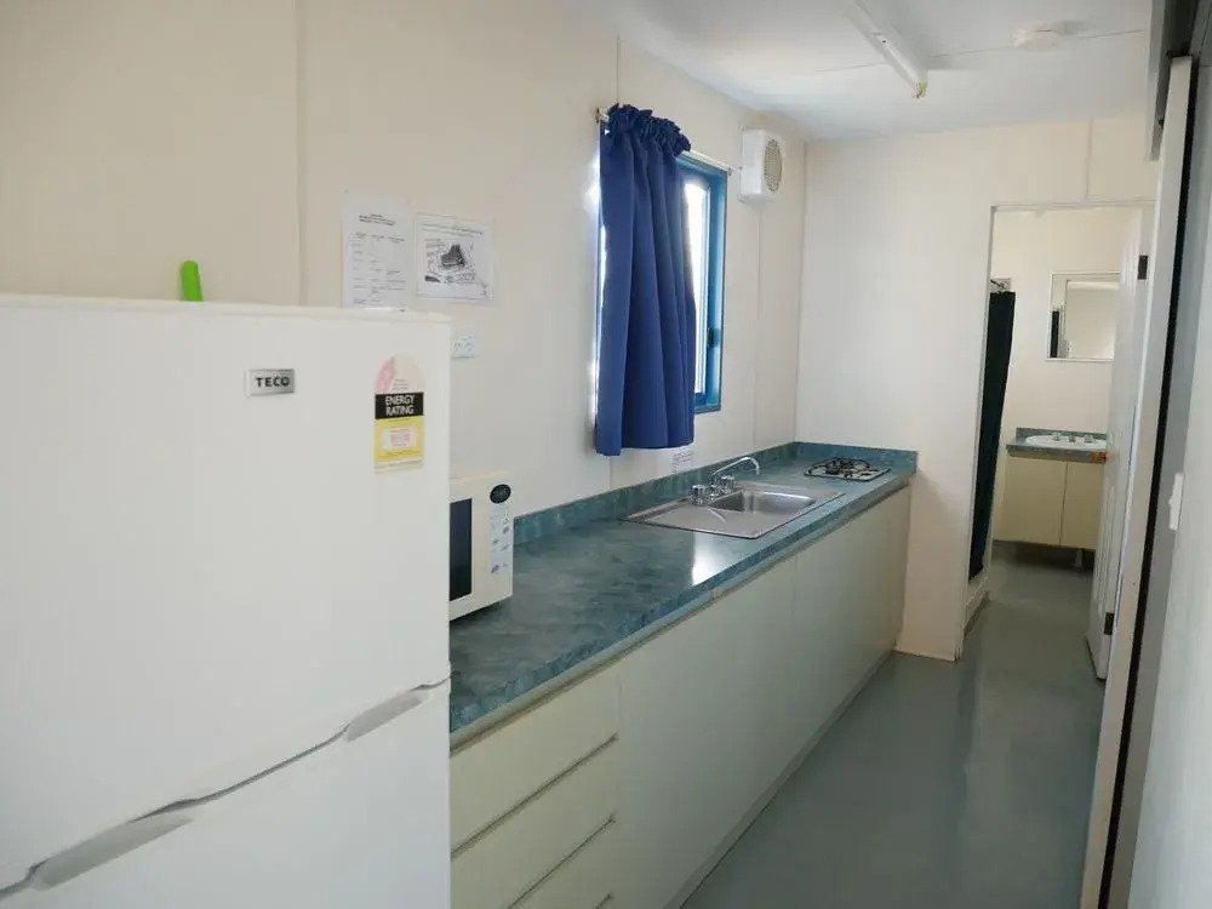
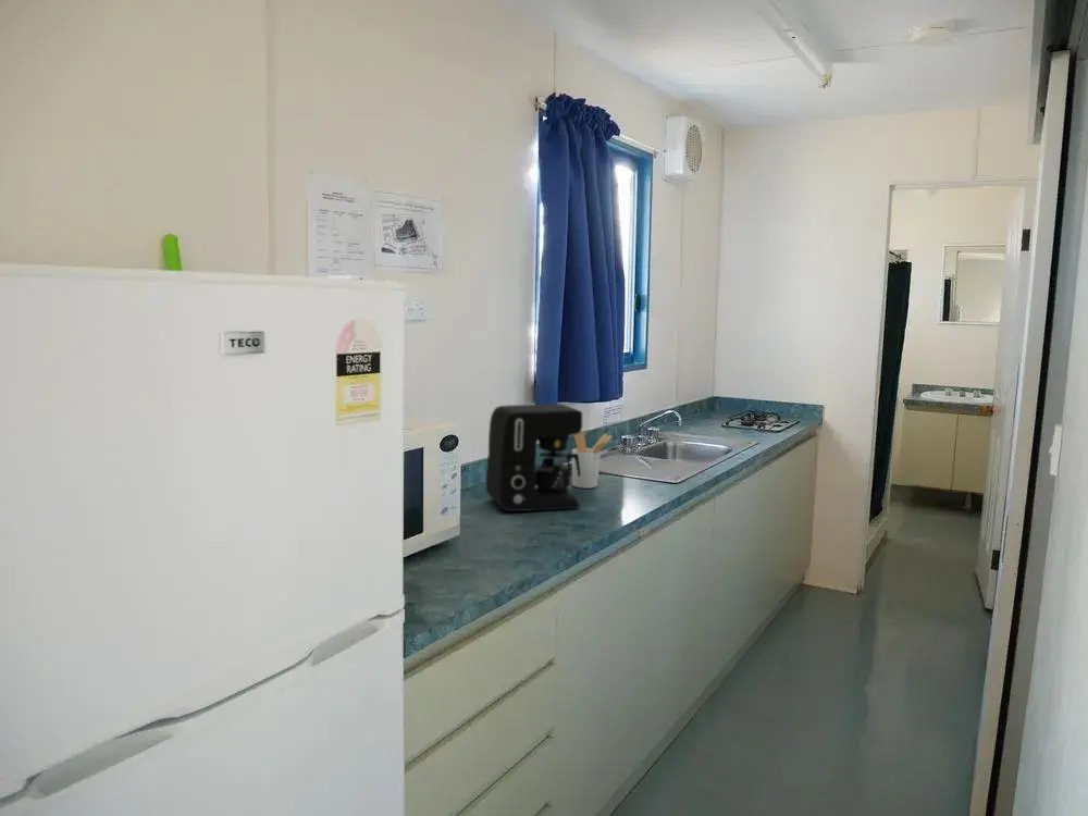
+ utensil holder [571,430,614,490]
+ coffee maker [485,403,583,512]
